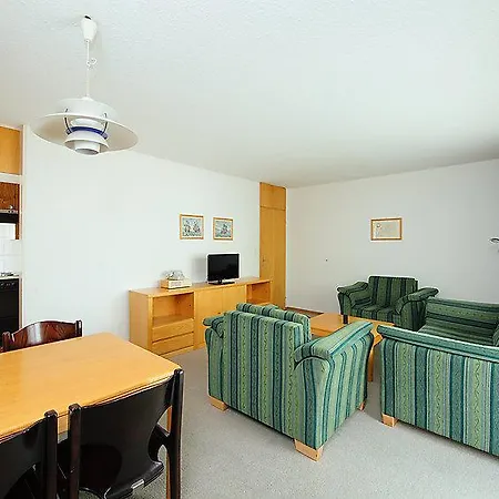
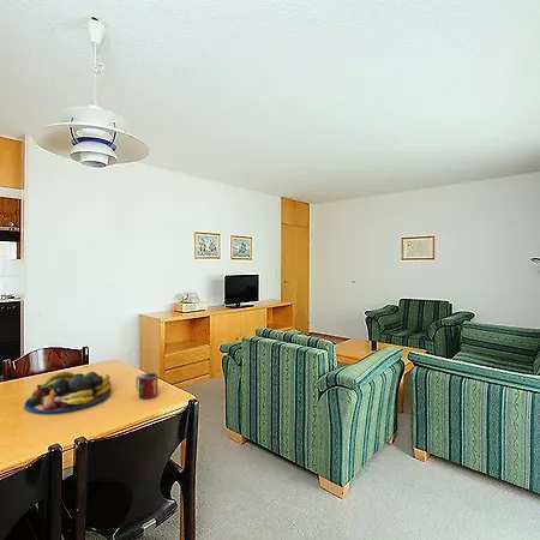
+ fruit bowl [23,371,113,414]
+ mug [134,372,158,400]
